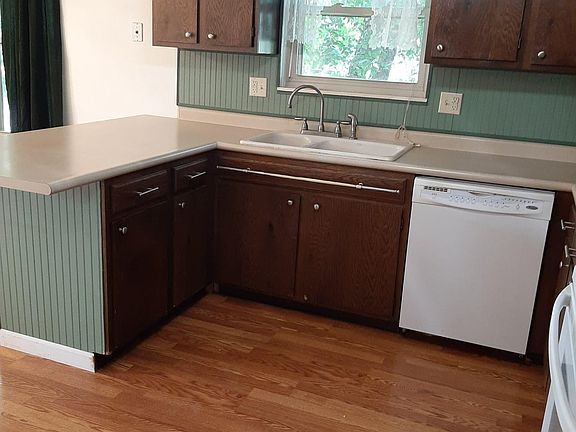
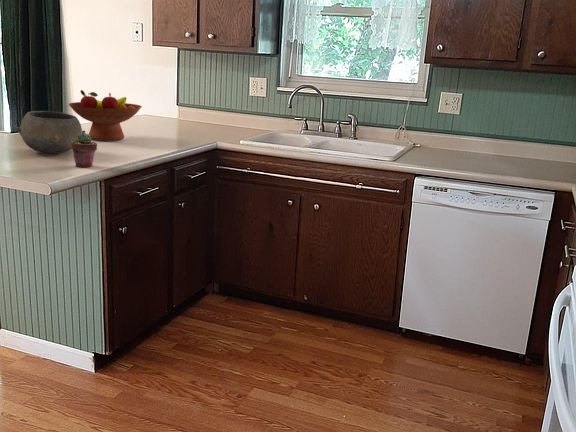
+ fruit bowl [68,89,143,142]
+ potted succulent [71,132,98,168]
+ bowl [15,110,86,154]
